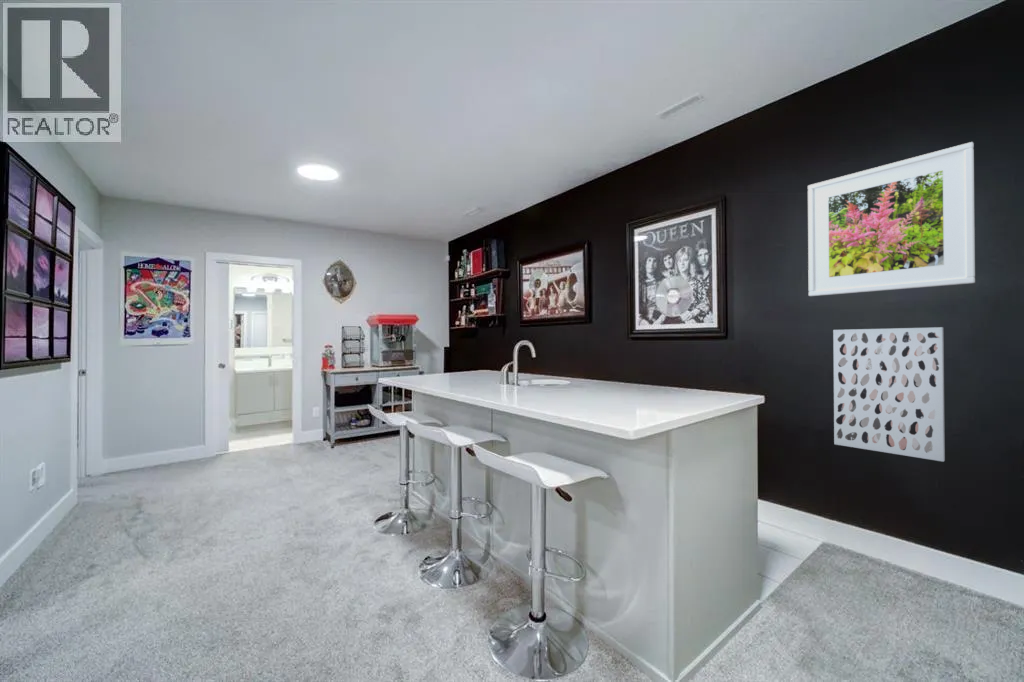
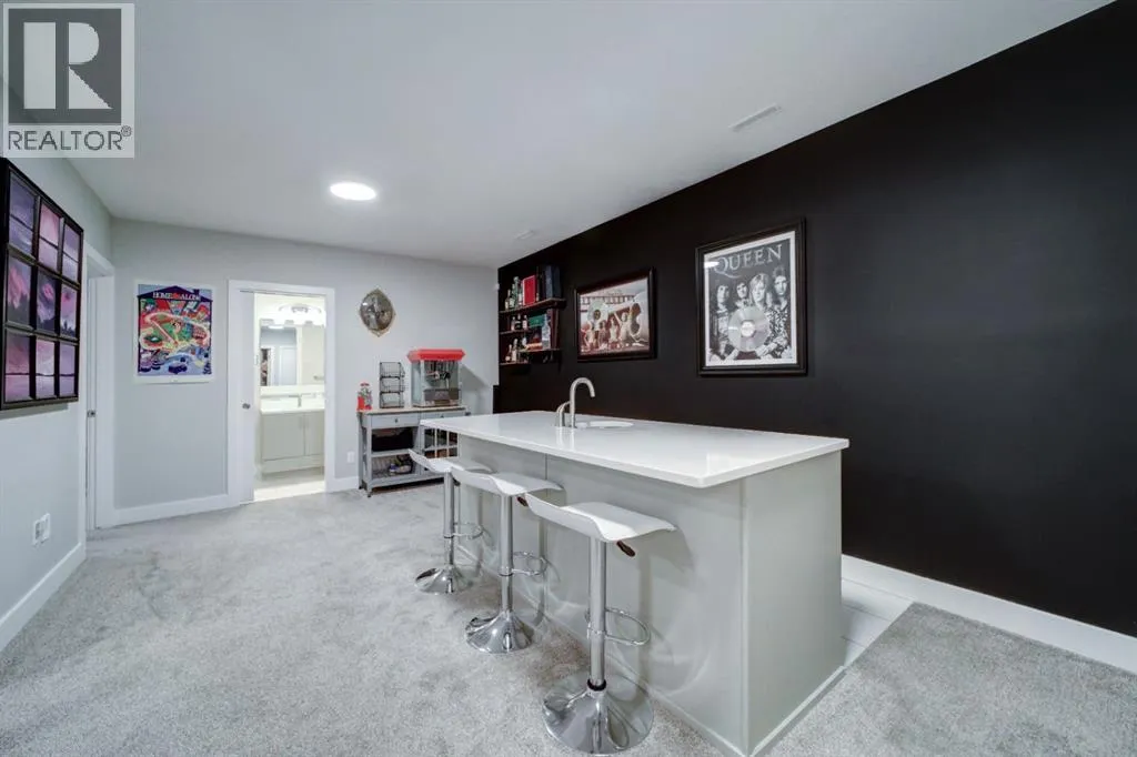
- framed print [807,141,976,297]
- wall art [832,326,946,463]
